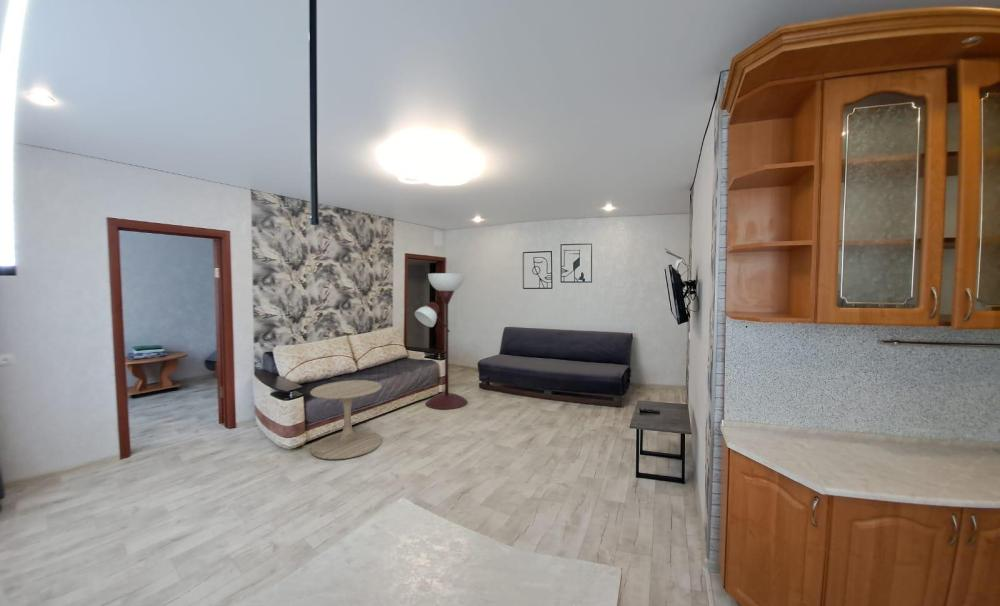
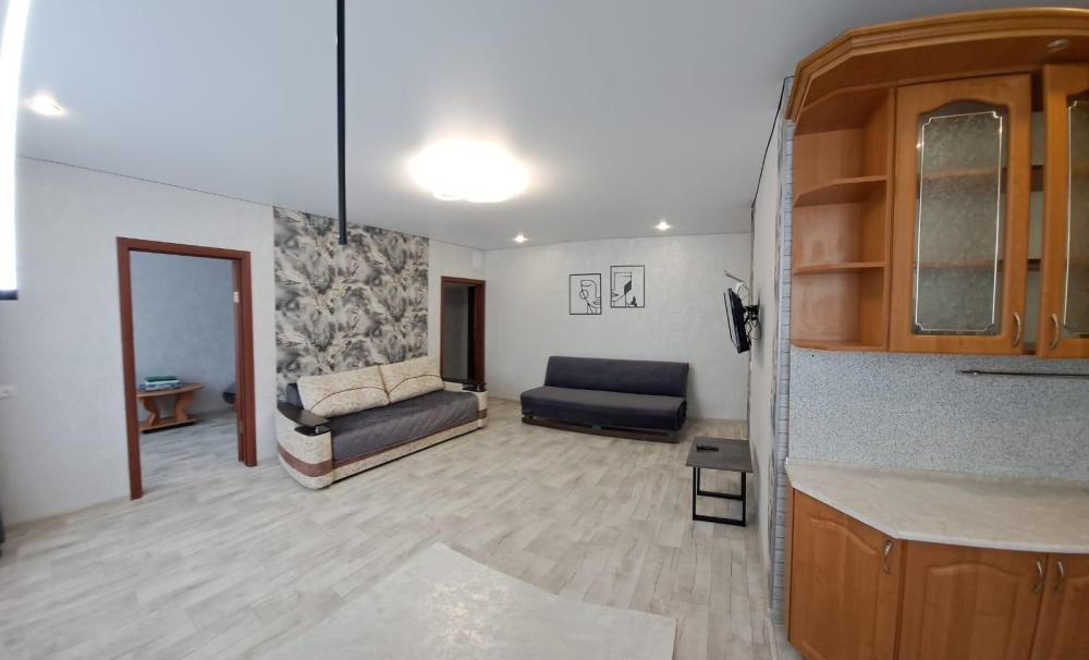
- floor lamp [413,272,469,410]
- side table [309,379,383,460]
